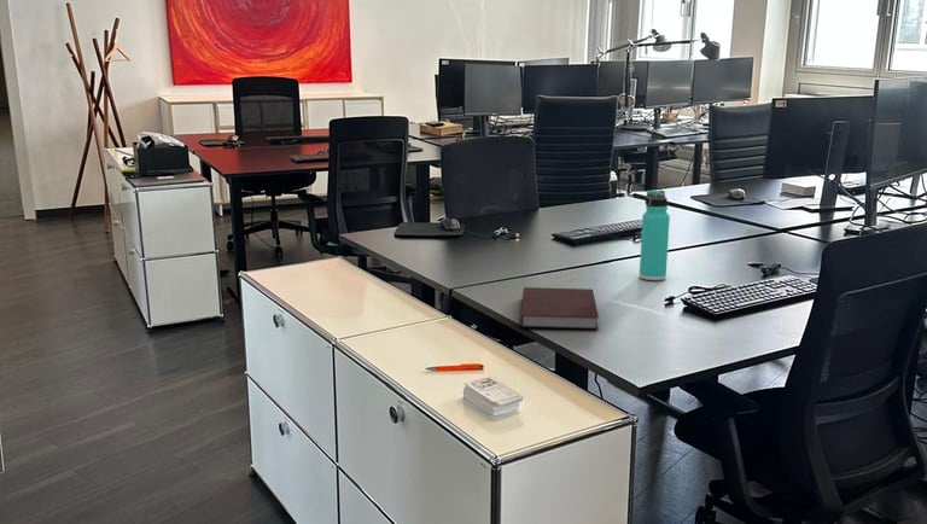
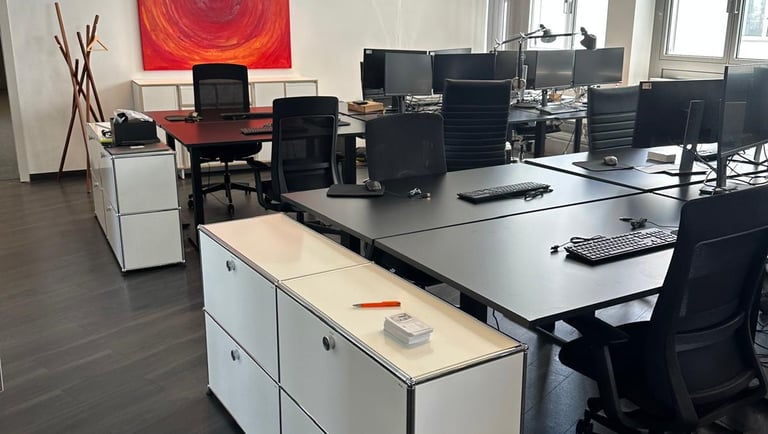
- thermos bottle [639,188,671,281]
- notebook [519,286,600,331]
